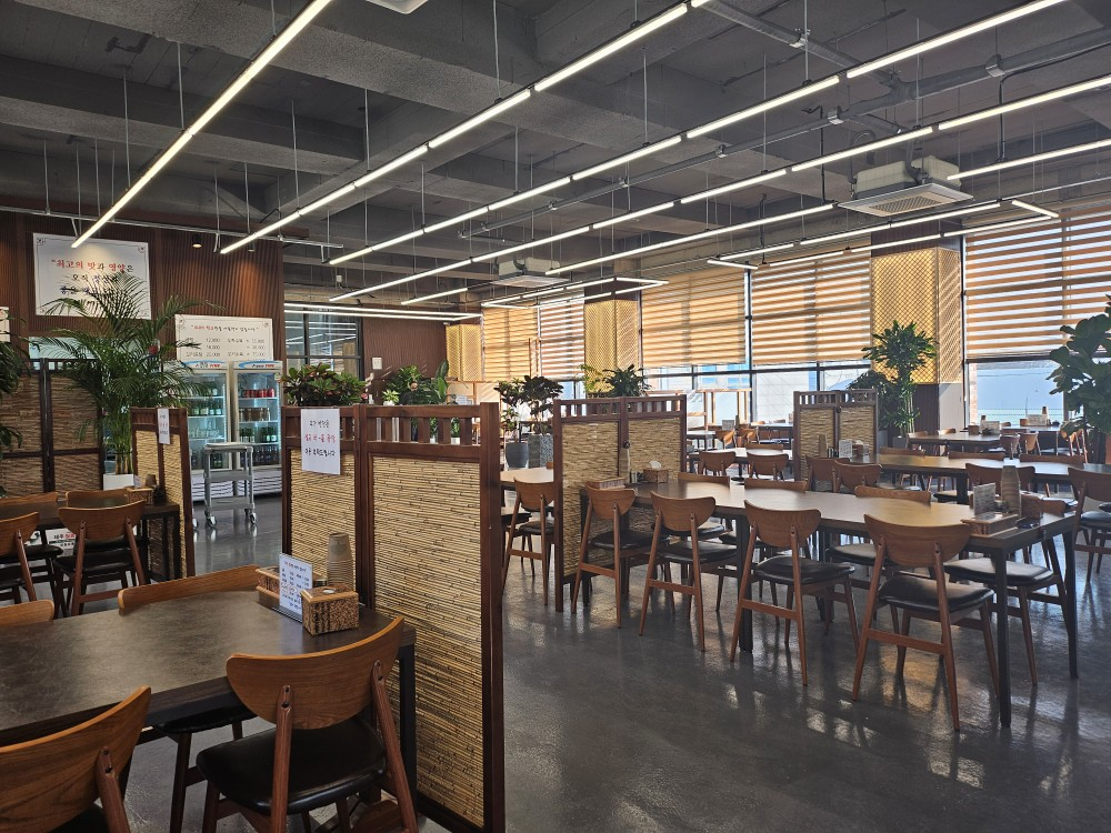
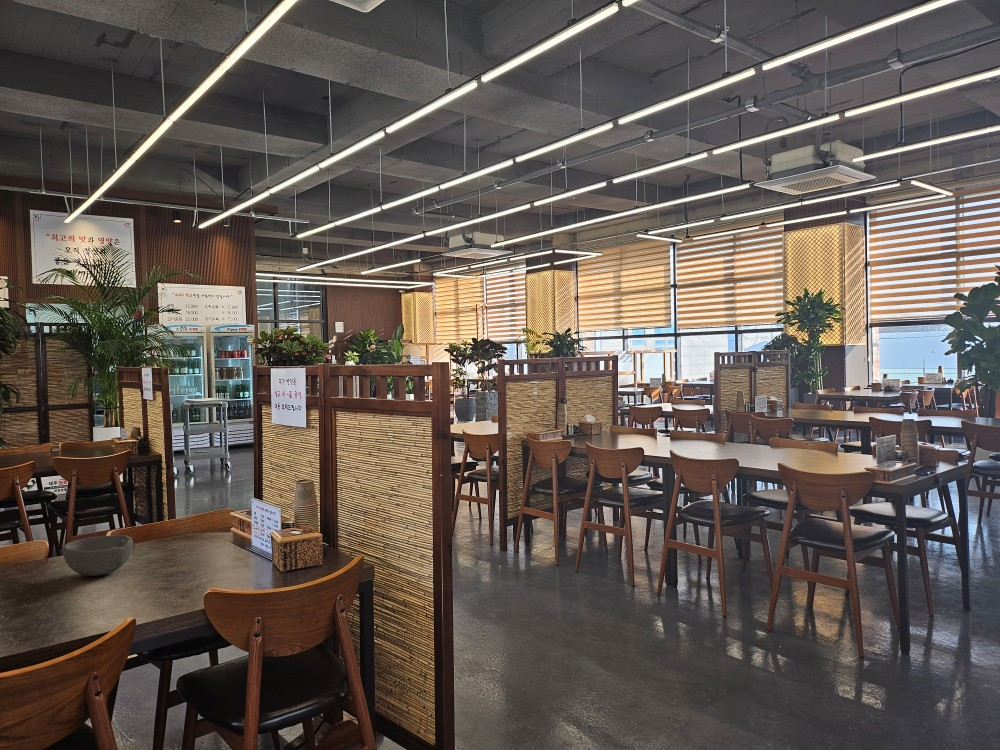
+ bowl [62,534,134,577]
